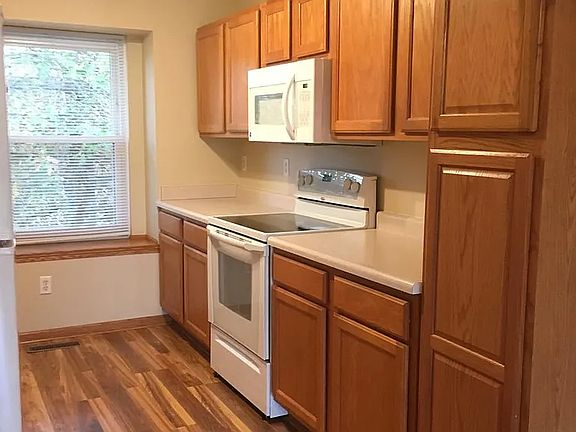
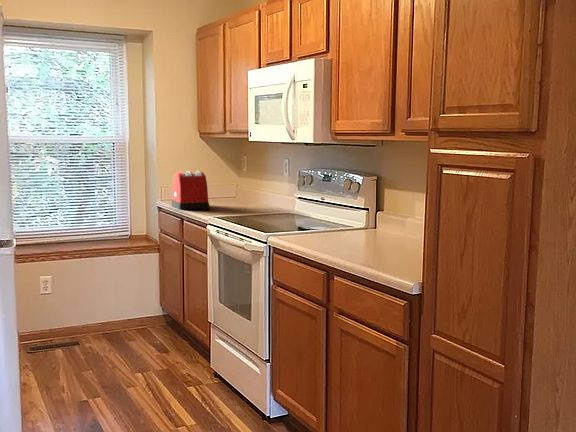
+ toaster [170,170,210,211]
